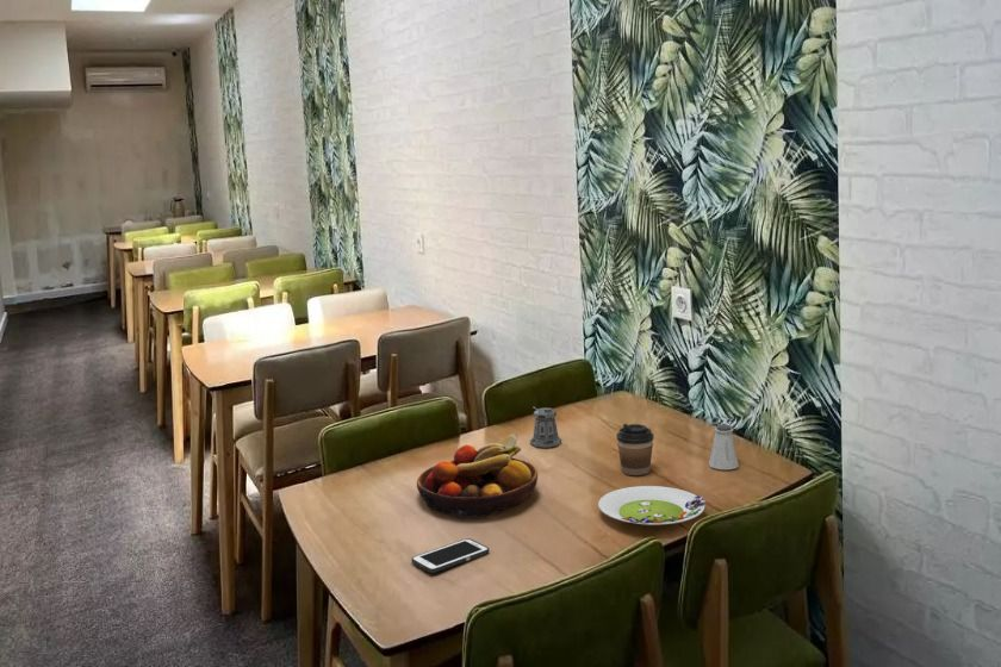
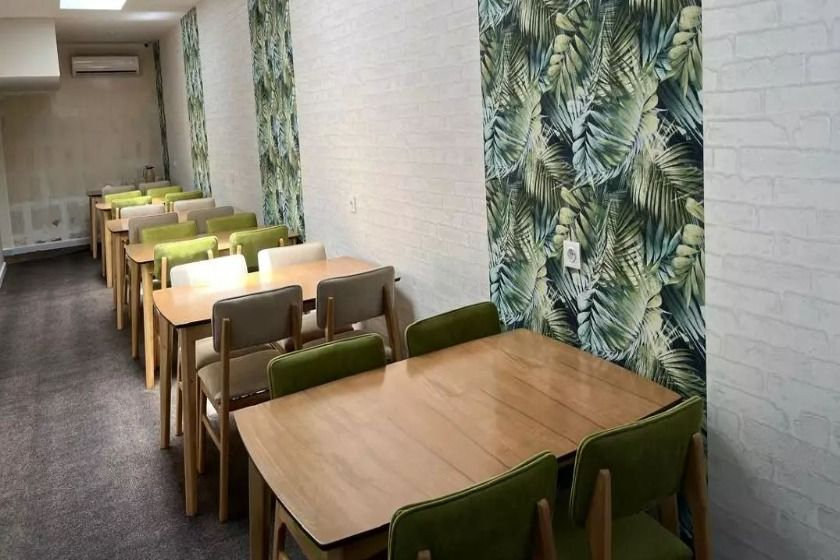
- salad plate [597,485,708,526]
- saltshaker [708,423,740,470]
- fruit bowl [416,432,539,518]
- coffee cup [615,423,655,476]
- cell phone [410,537,490,574]
- pepper shaker [529,405,562,449]
